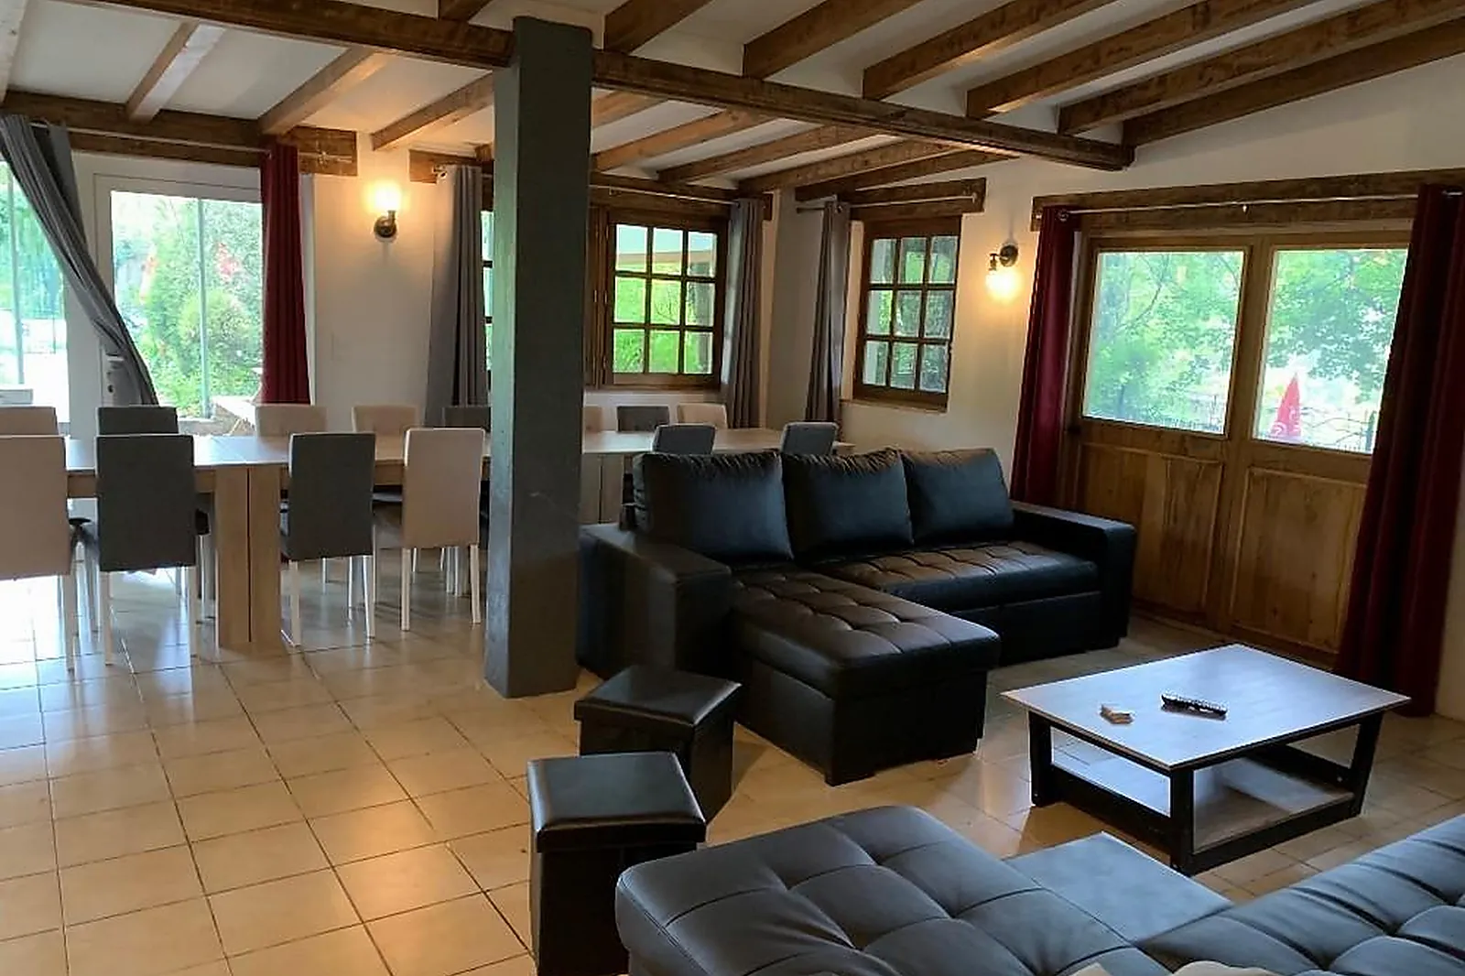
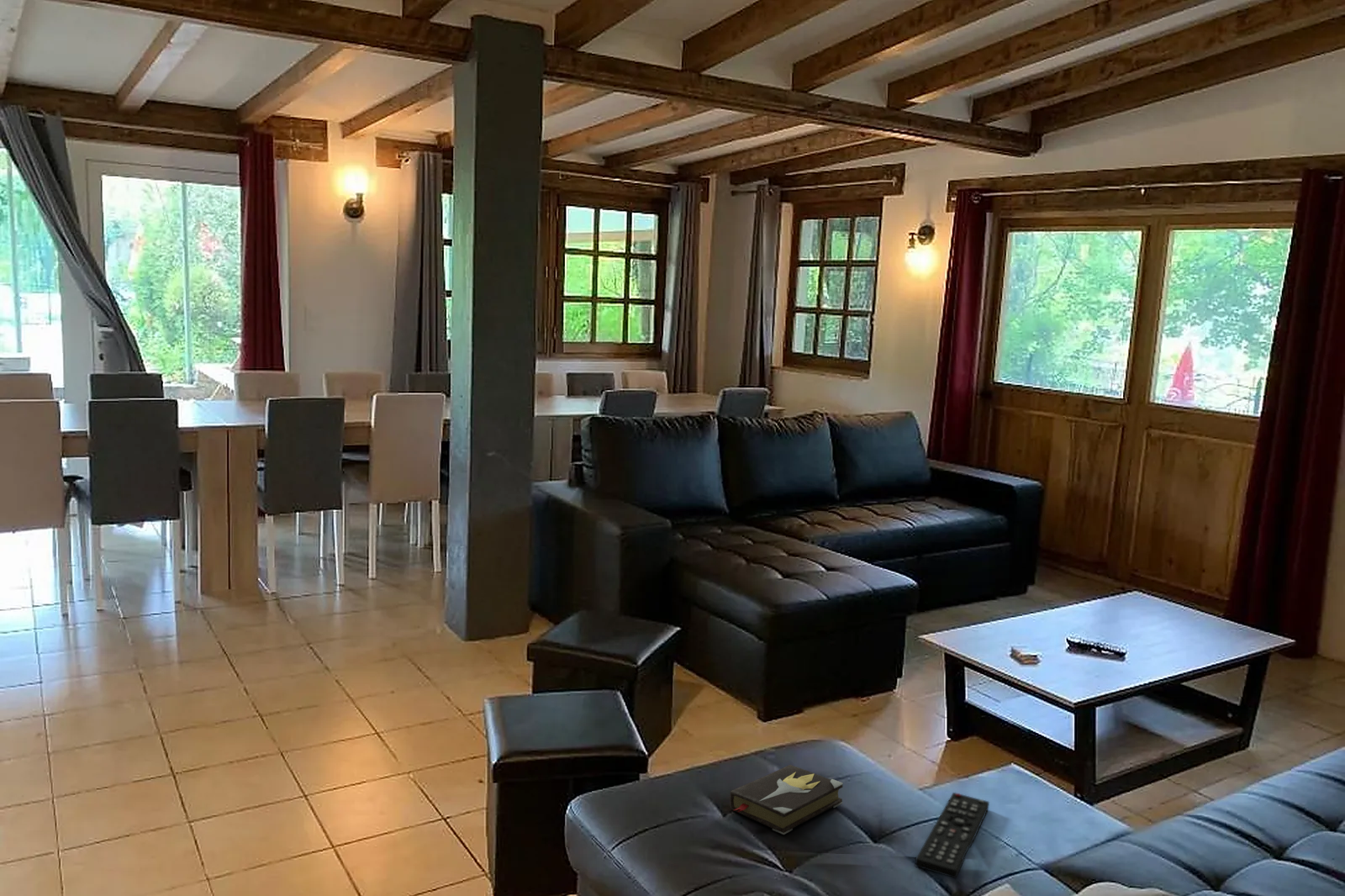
+ remote control [915,792,990,879]
+ hardback book [729,764,844,835]
